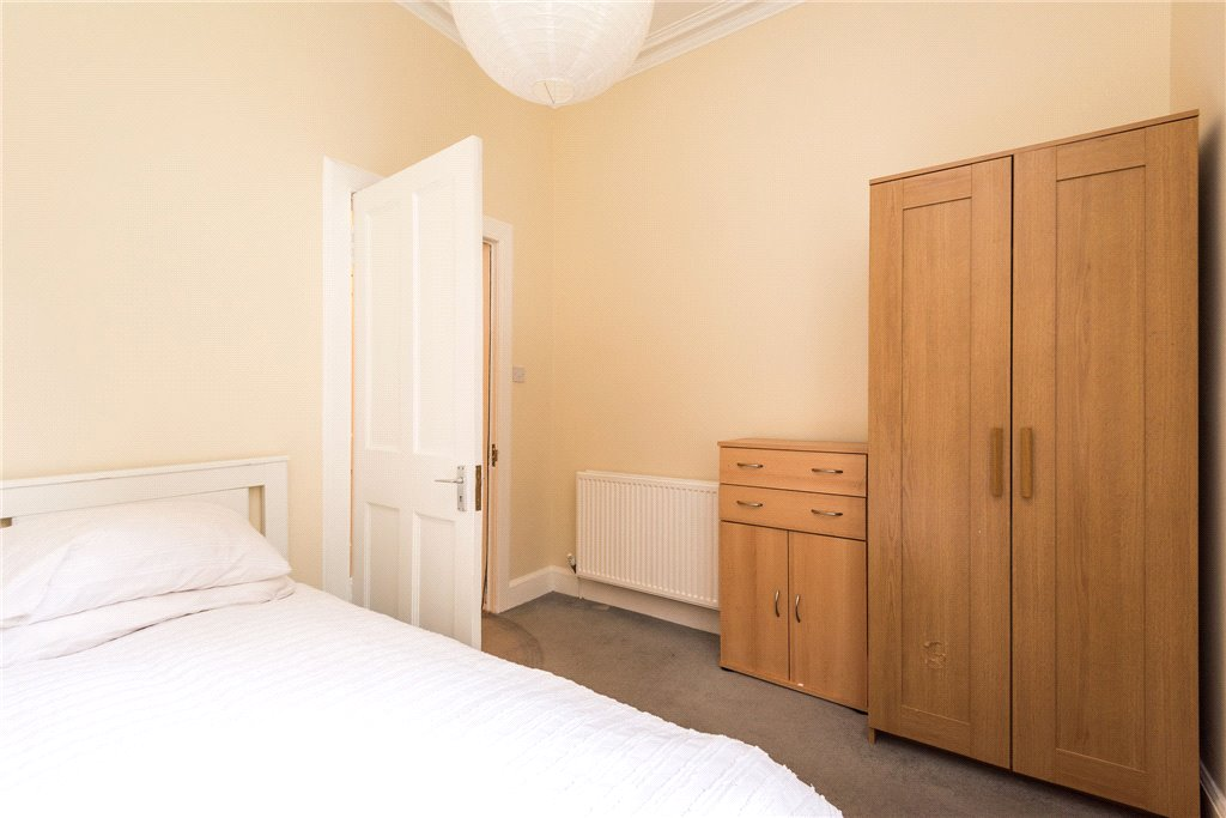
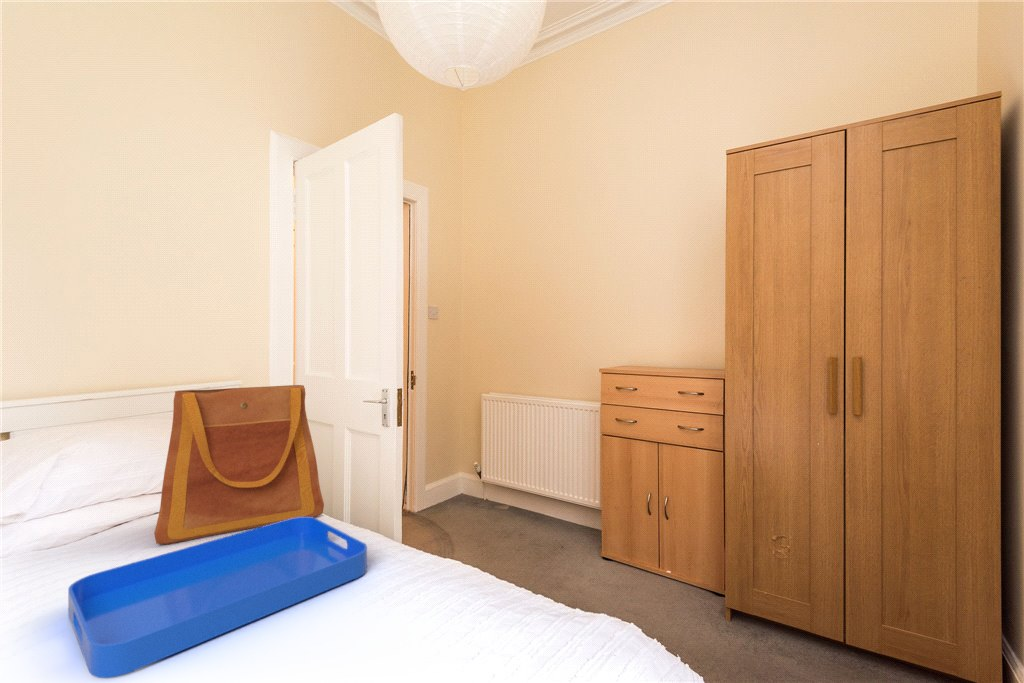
+ serving tray [67,517,368,679]
+ tote bag [153,384,325,546]
